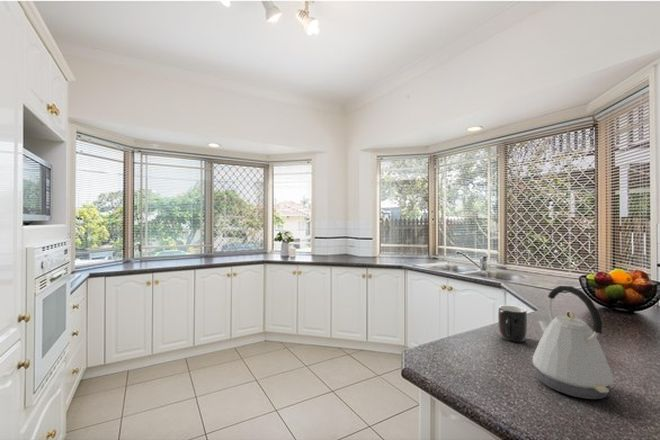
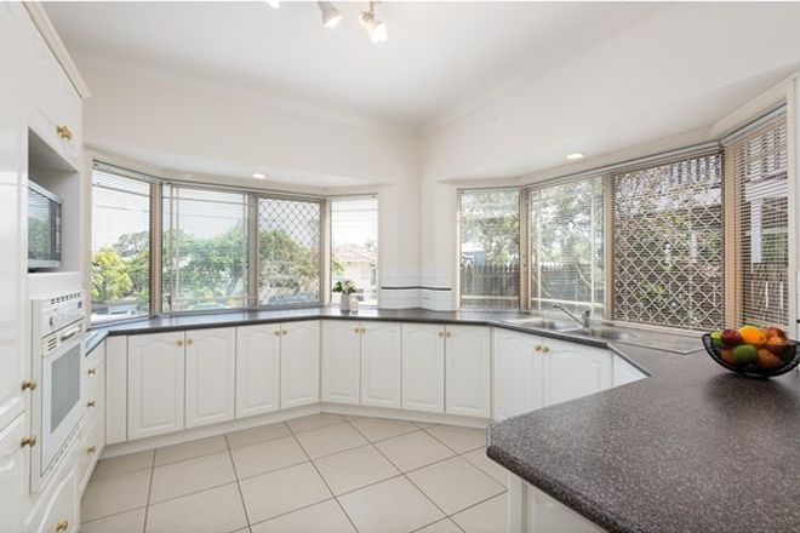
- kettle [532,285,615,400]
- mug [497,304,528,343]
